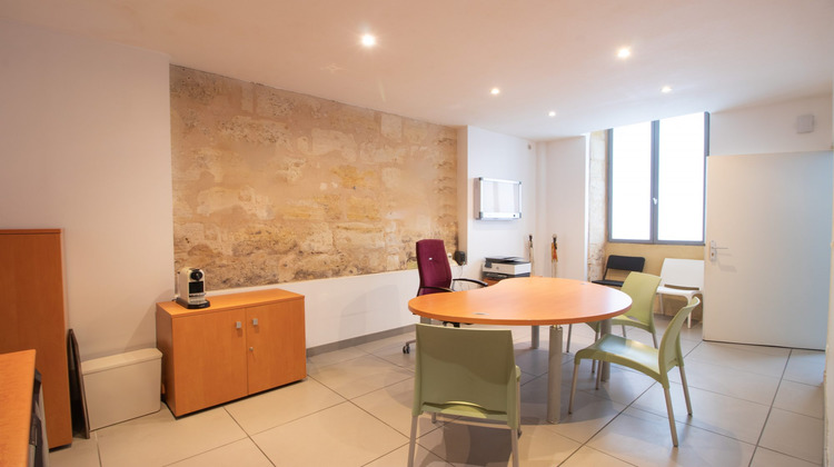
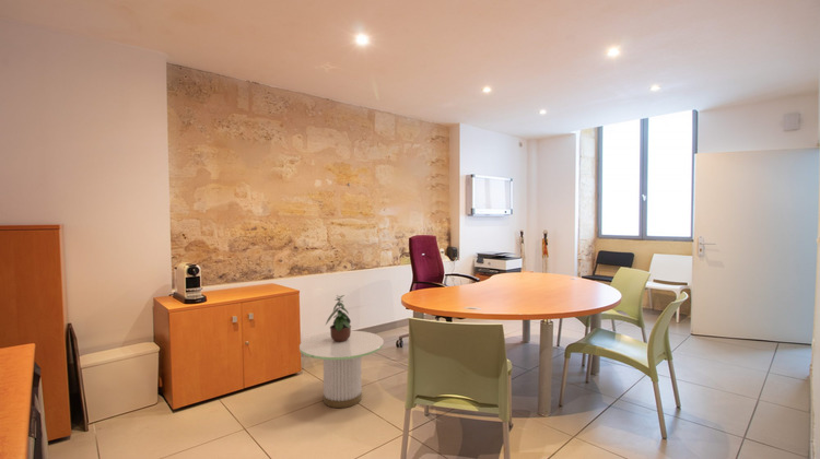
+ potted plant [325,294,352,342]
+ side table [298,330,385,409]
